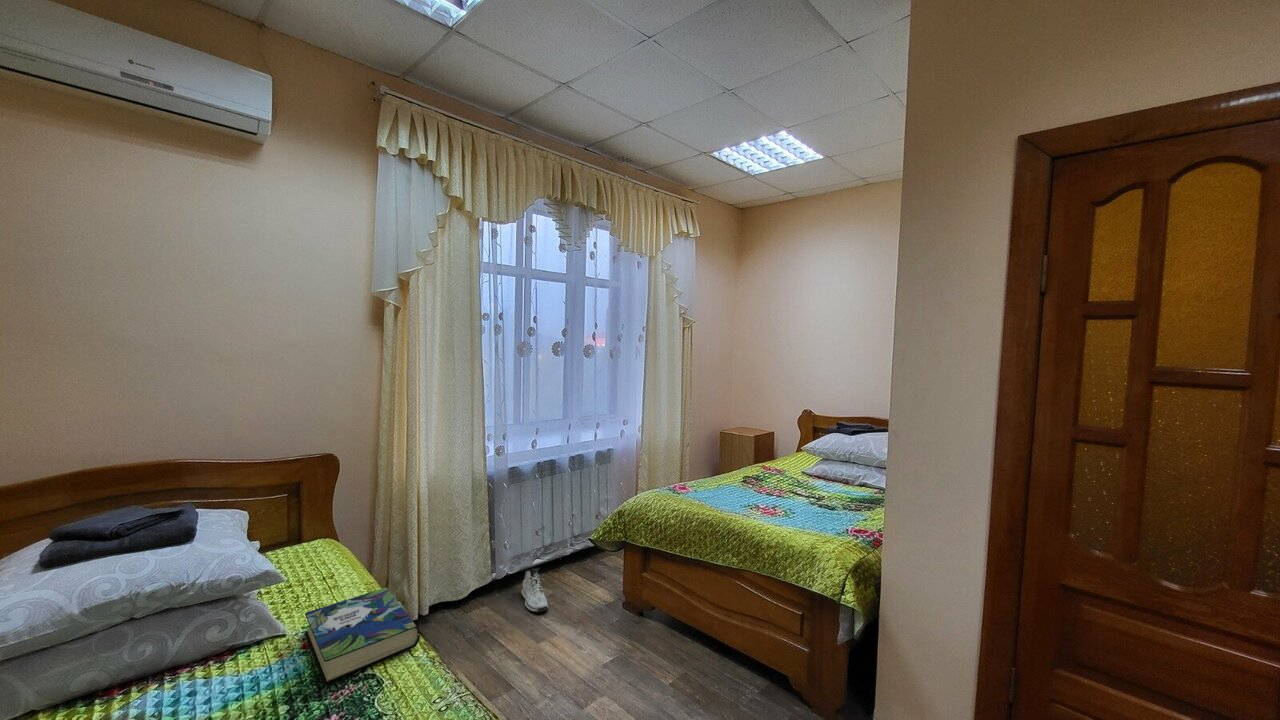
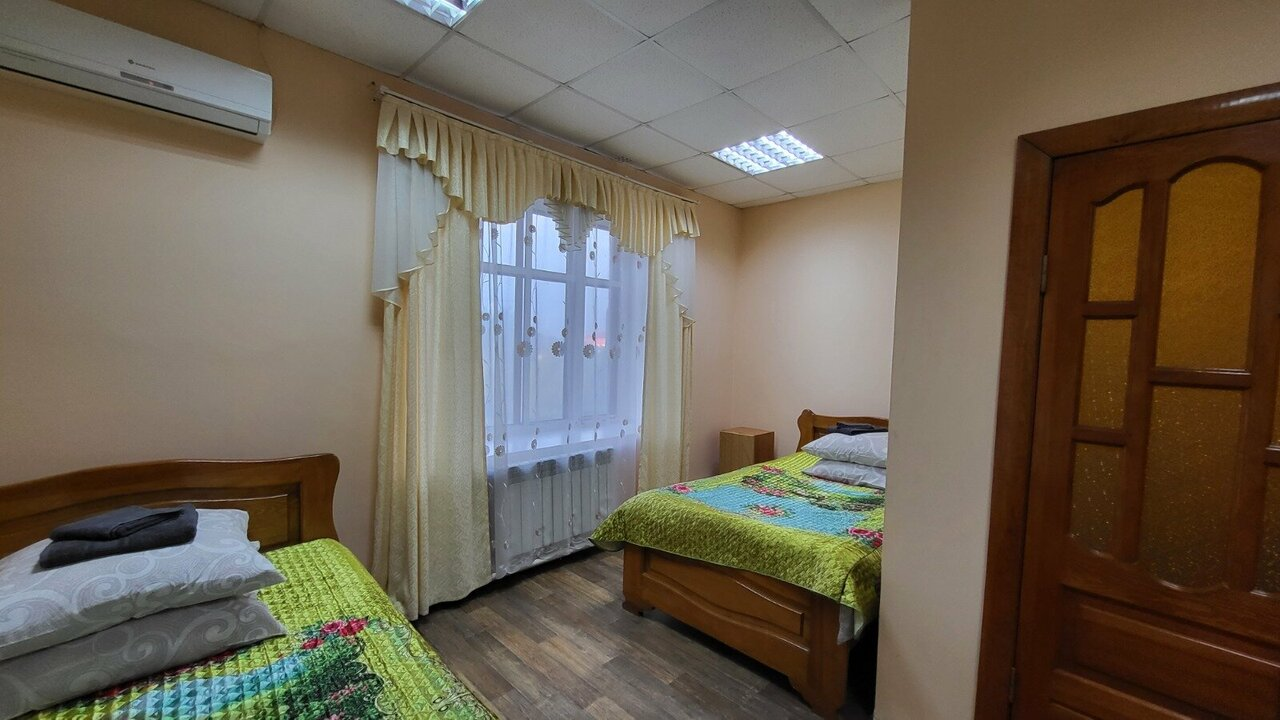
- sneaker [521,567,549,614]
- book [304,586,421,684]
